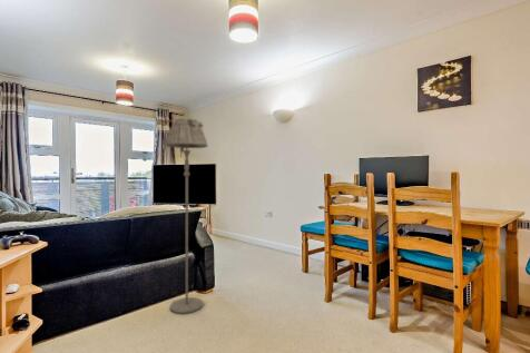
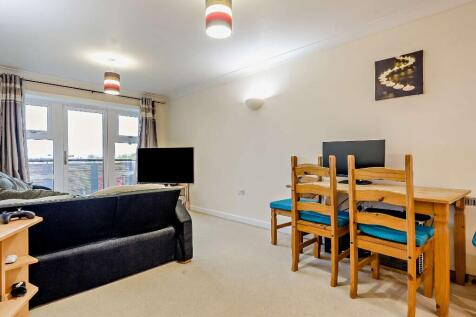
- floor lamp [164,117,209,315]
